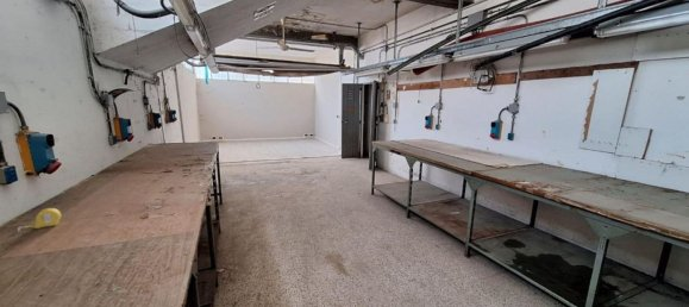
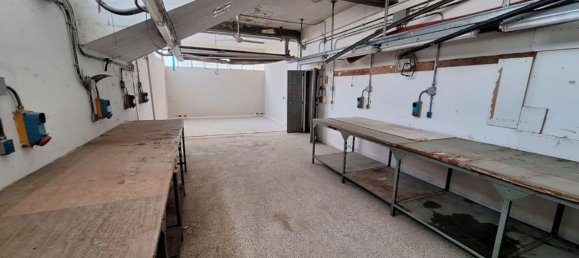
- tape measure [17,207,62,233]
